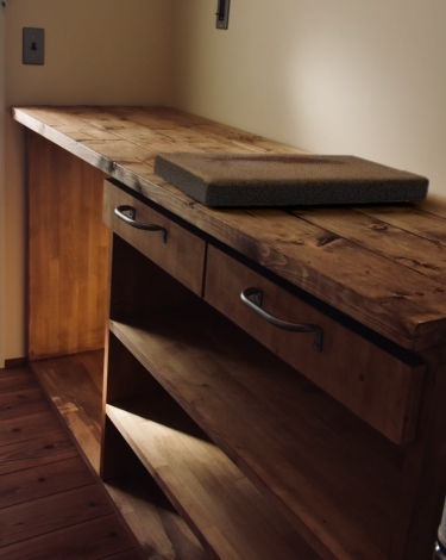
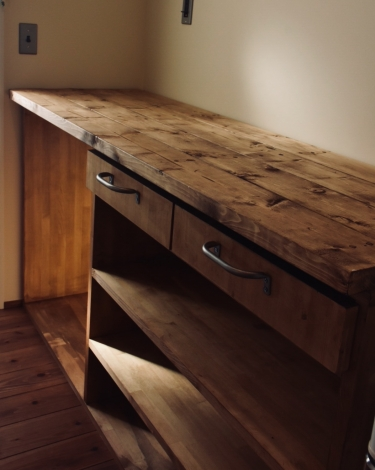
- fish fossil [152,151,431,207]
